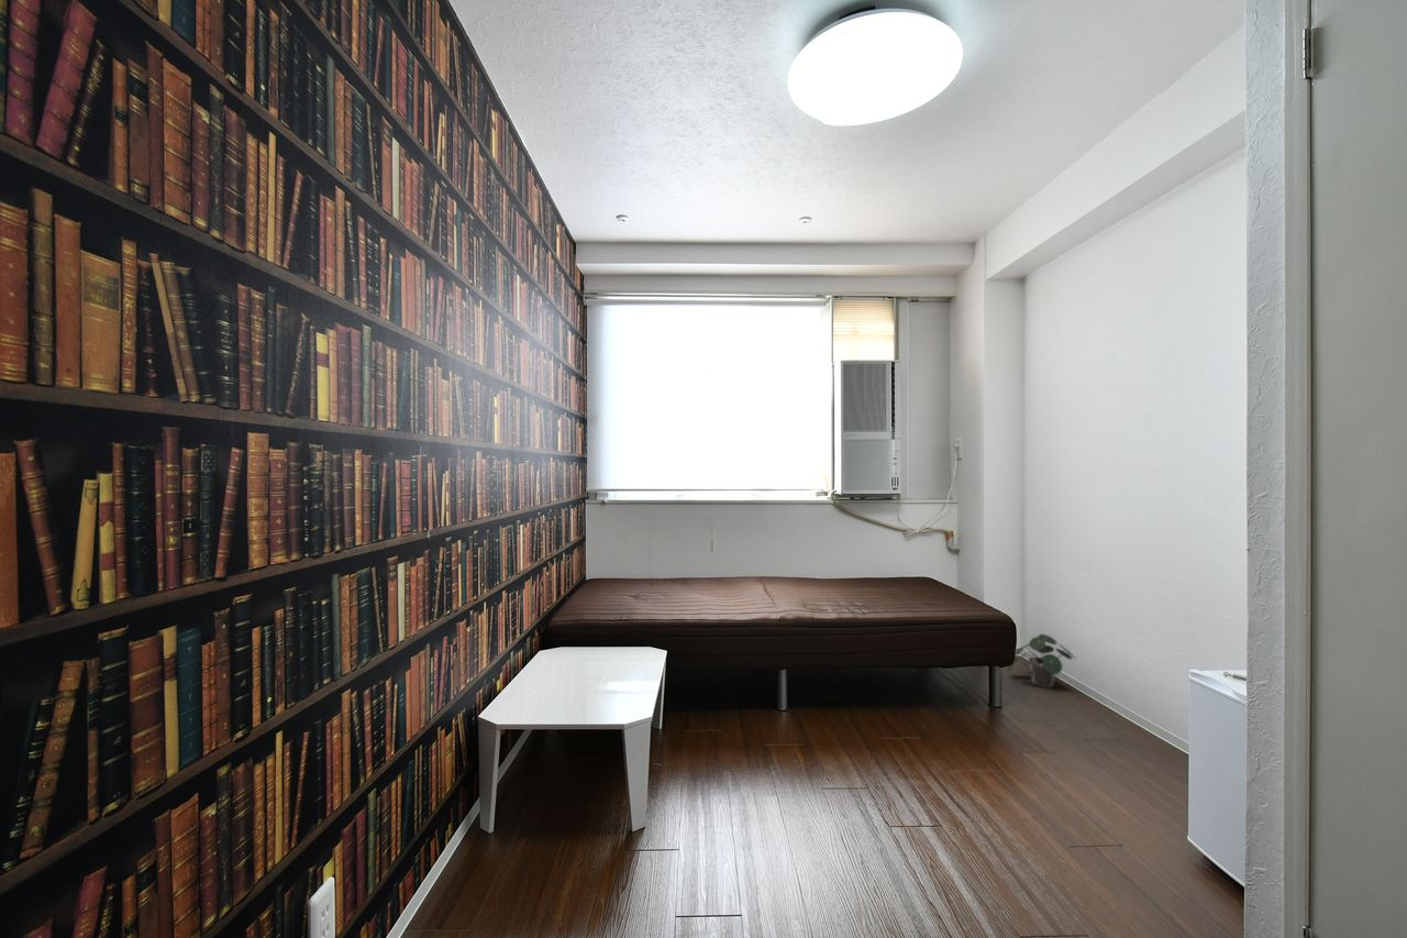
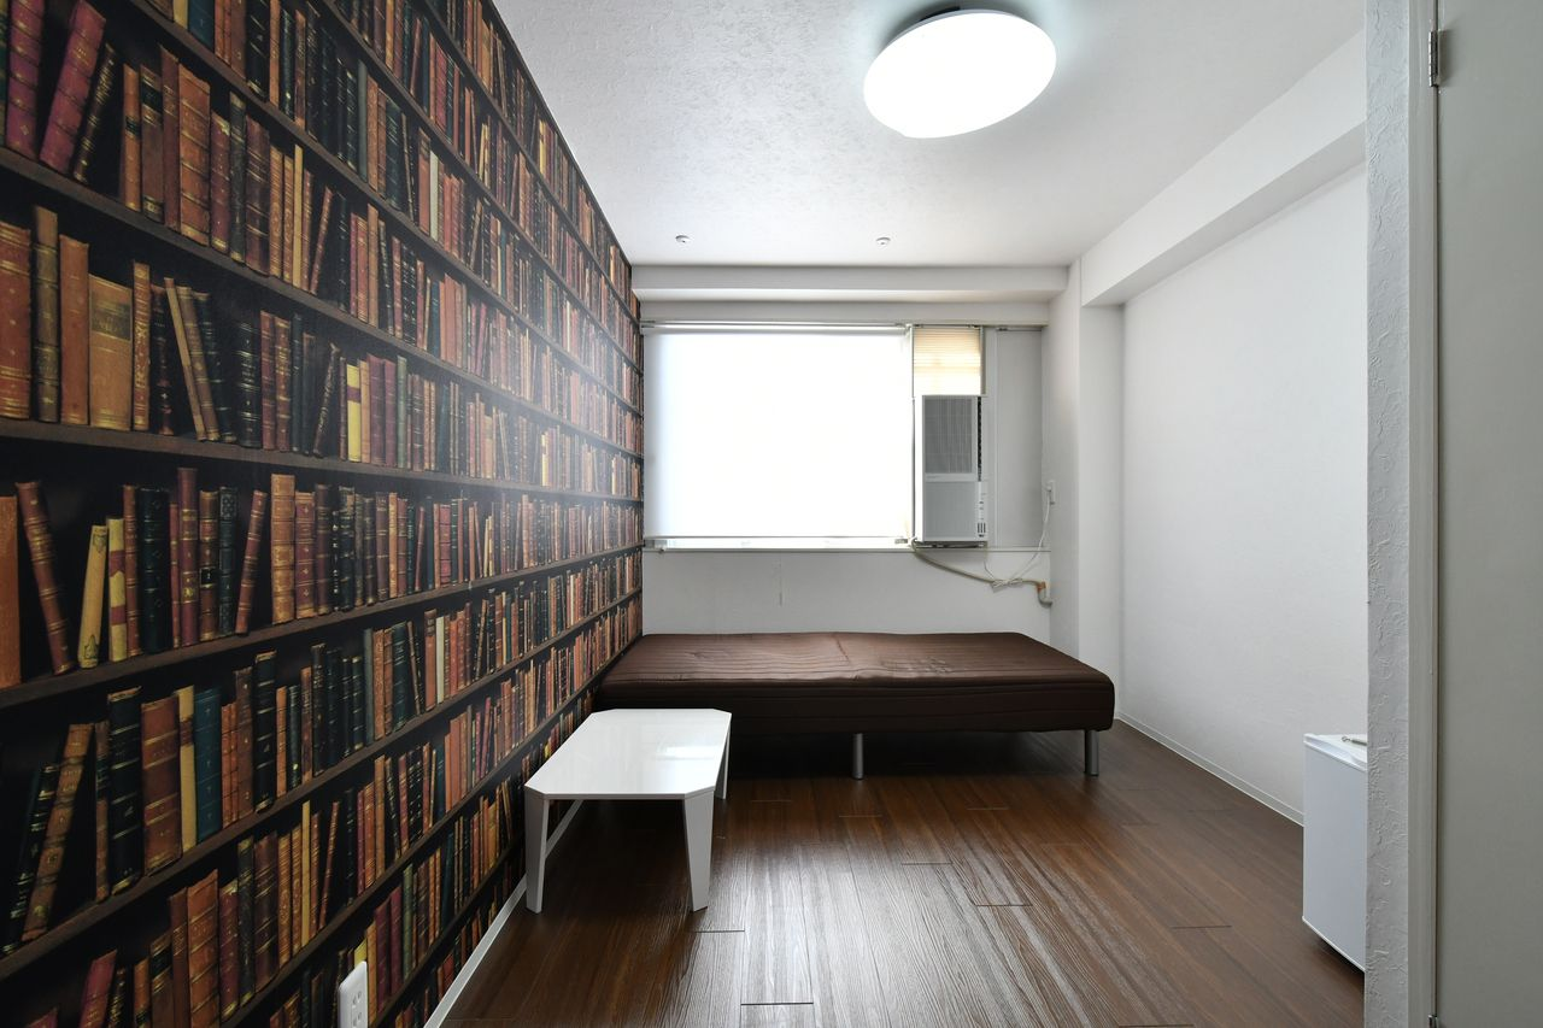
- potted plant [1006,633,1076,688]
